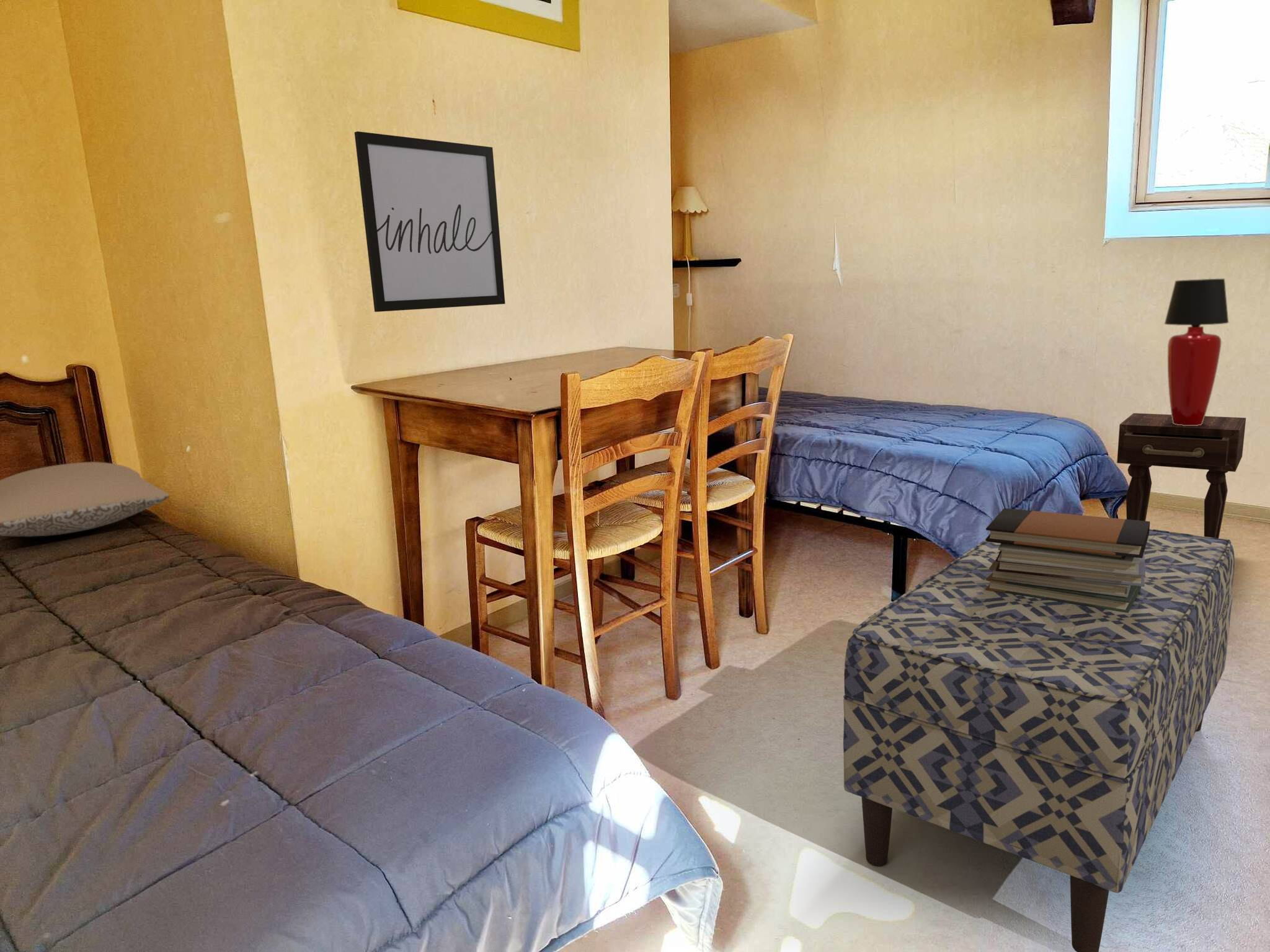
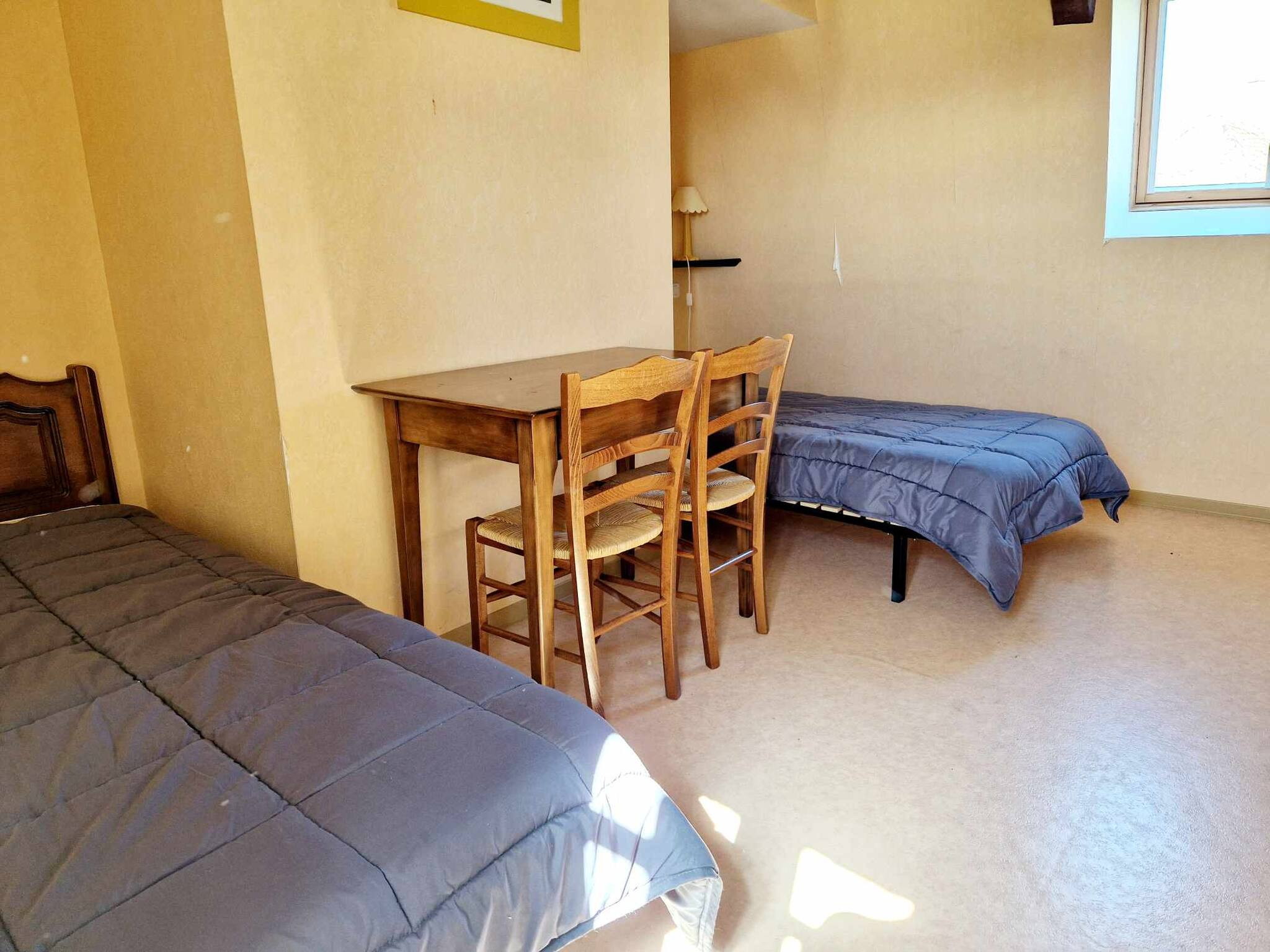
- table lamp [1164,278,1229,426]
- pillow [0,461,170,537]
- book stack [985,508,1151,613]
- nightstand [1116,413,1246,539]
- wall art [354,131,506,312]
- bench [843,528,1235,952]
